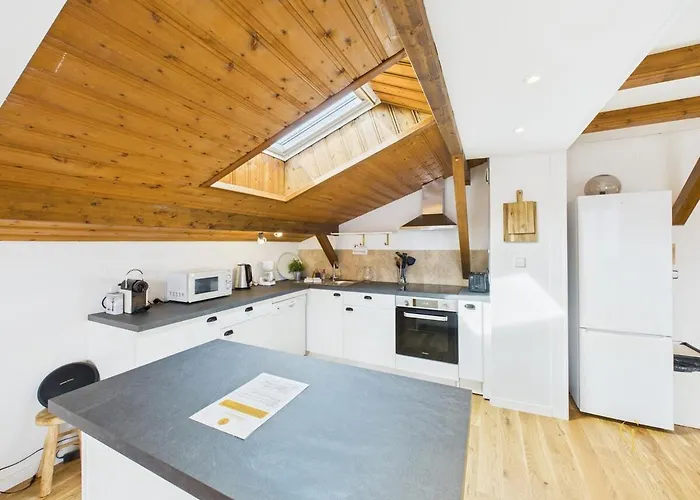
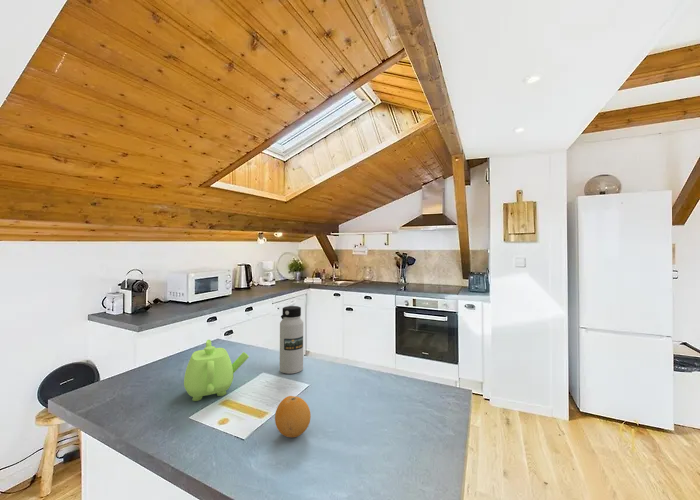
+ fruit [274,395,312,438]
+ teapot [183,339,250,402]
+ water bottle [279,305,304,375]
